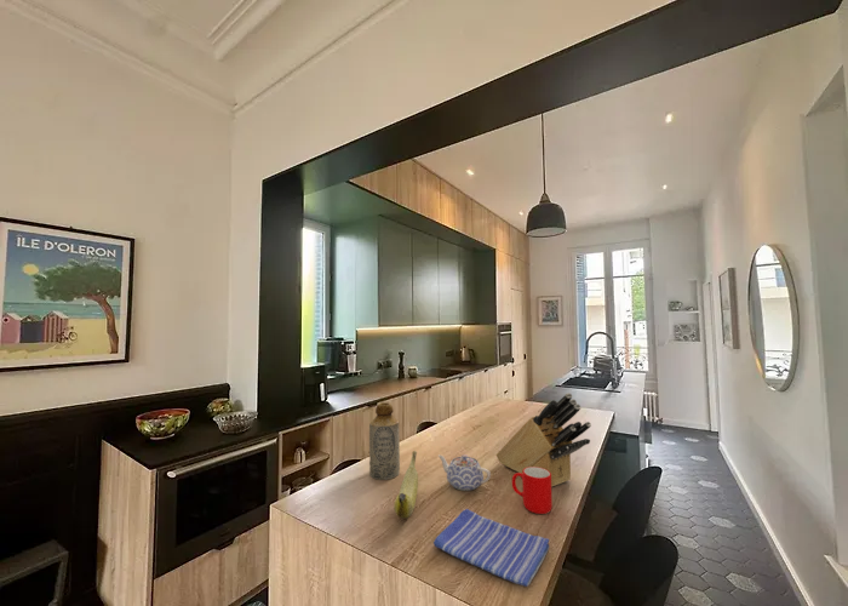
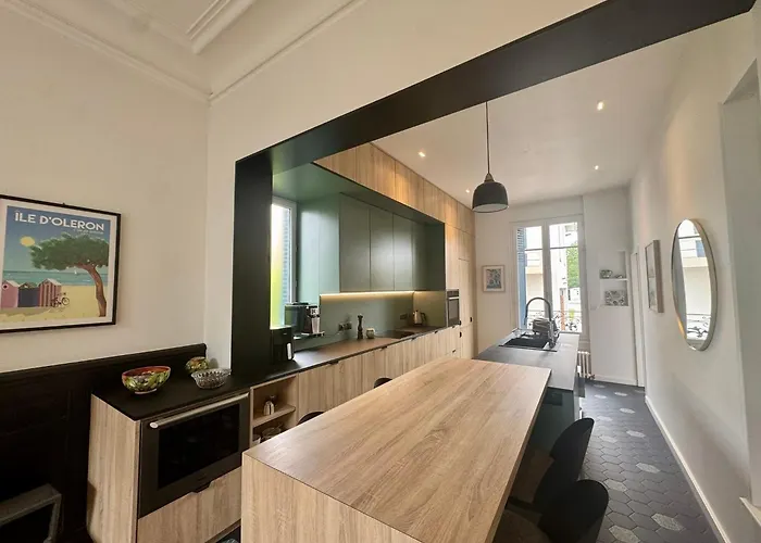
- cup [511,467,554,515]
- dish towel [432,508,550,588]
- knife block [495,391,592,488]
- banana [393,450,419,519]
- teapot [437,453,492,492]
- bottle [368,401,401,481]
